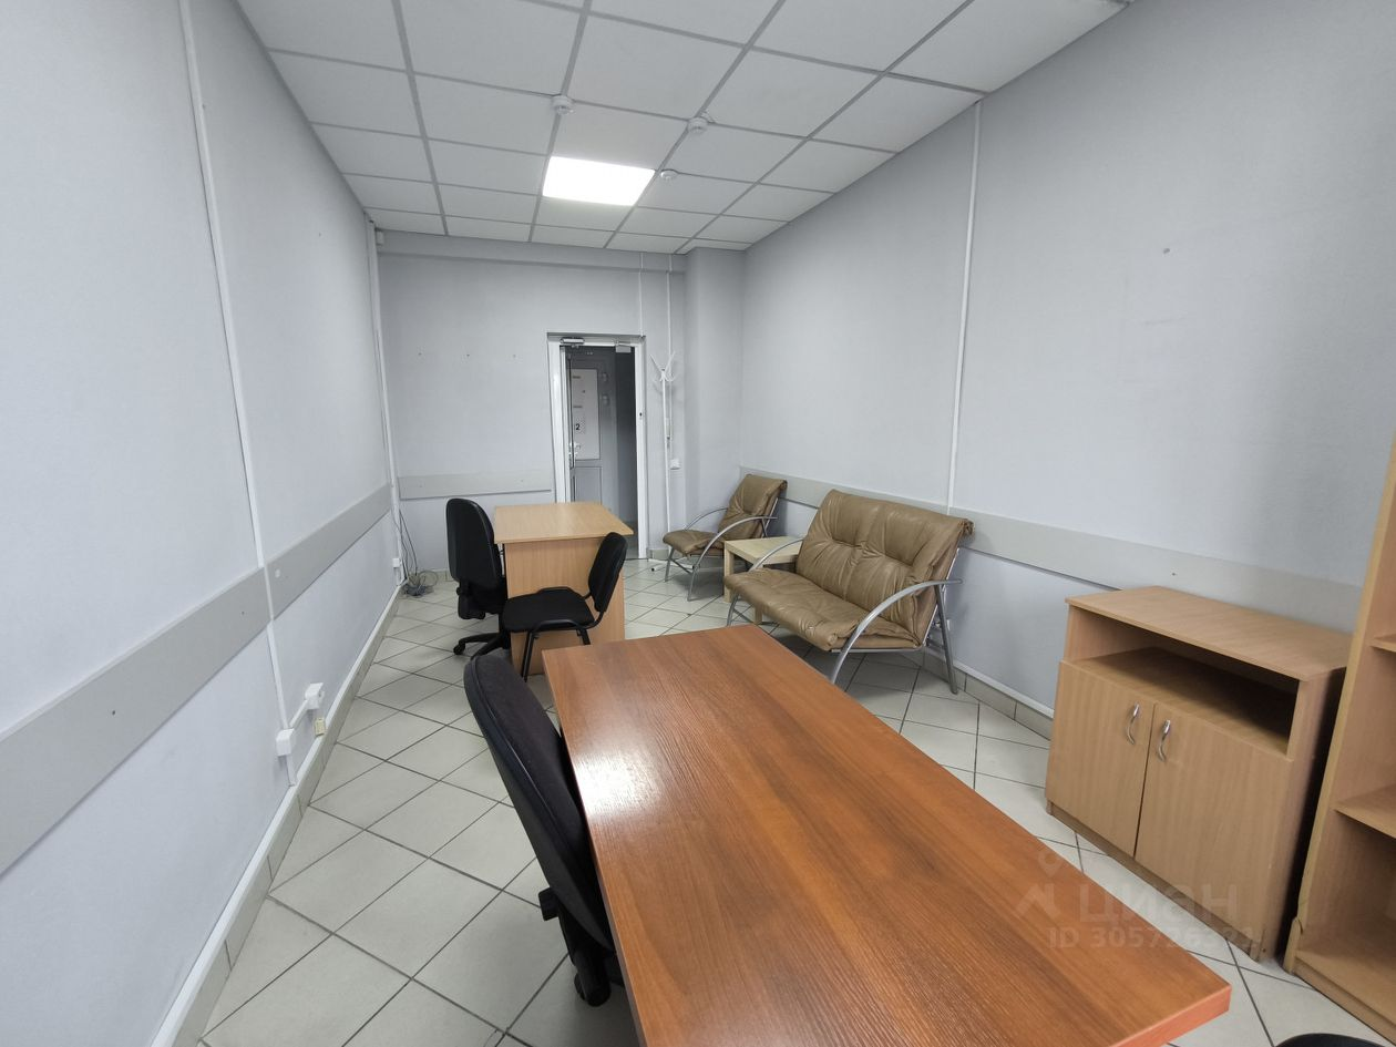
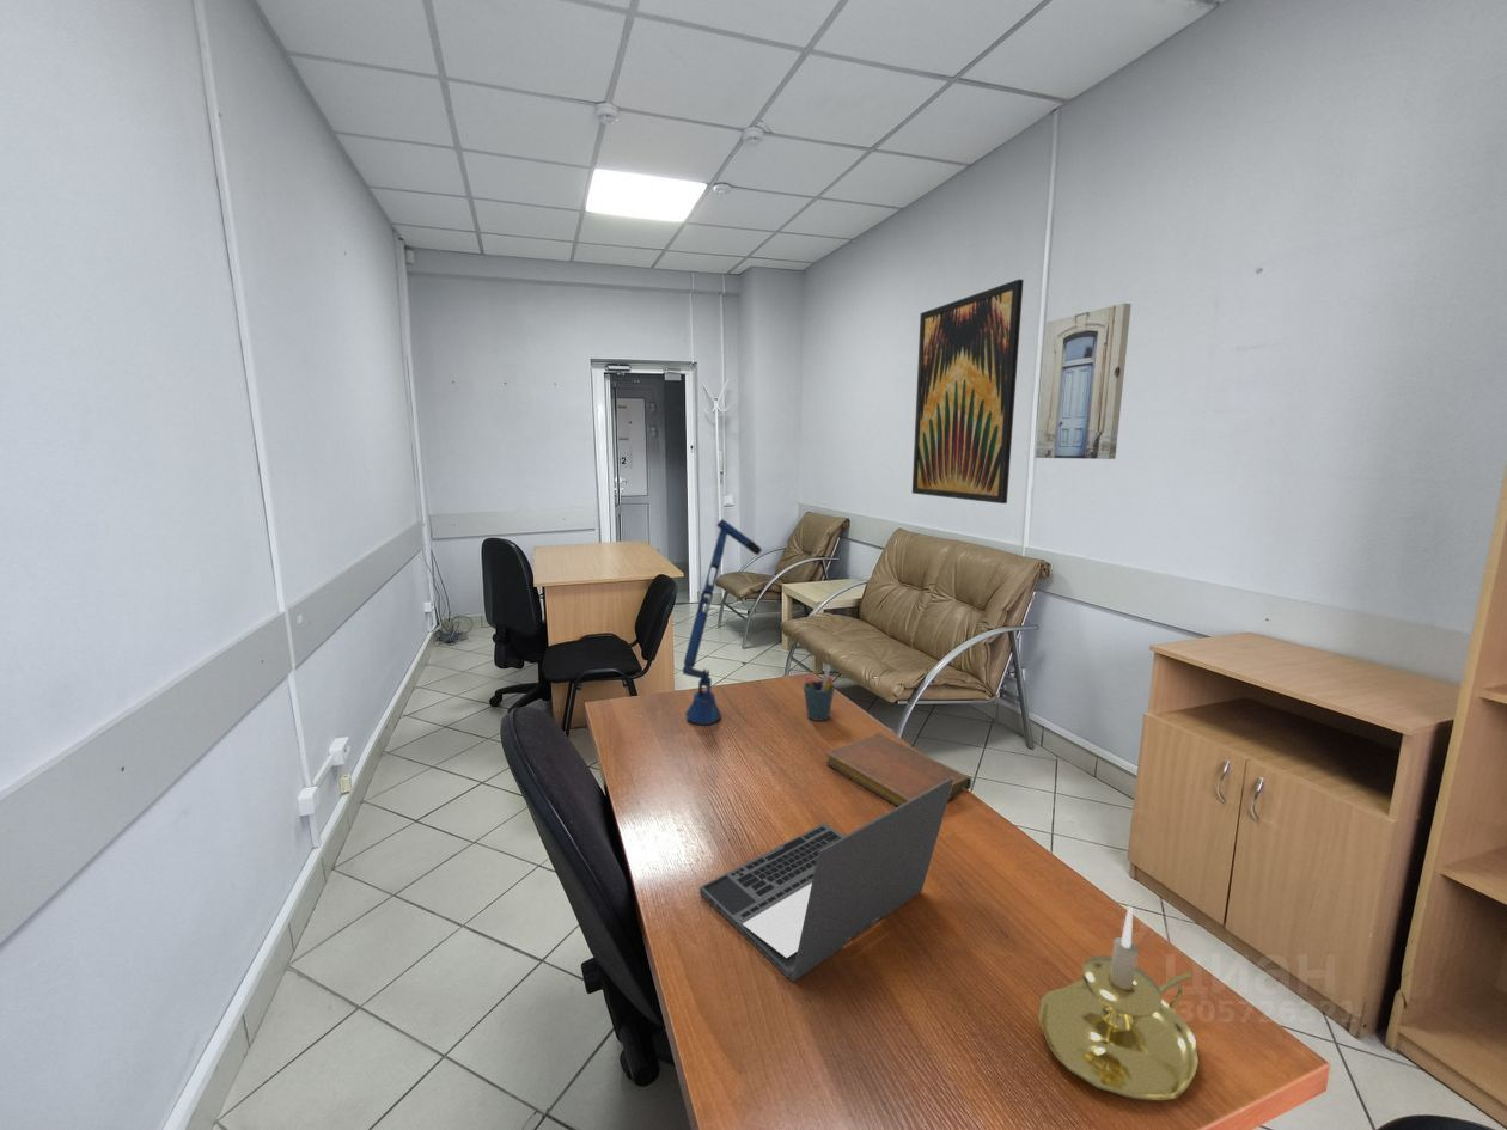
+ wall art [1035,303,1133,460]
+ laptop [698,777,954,983]
+ pen holder [803,664,836,722]
+ candle holder [1037,905,1200,1102]
+ wall art [911,279,1025,505]
+ desk lamp [682,518,763,726]
+ notebook [825,732,972,807]
